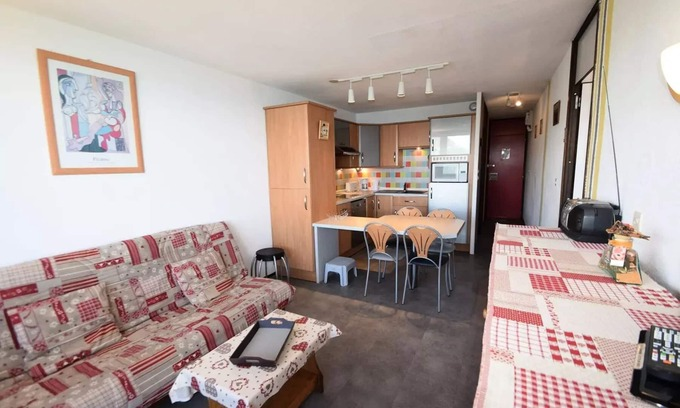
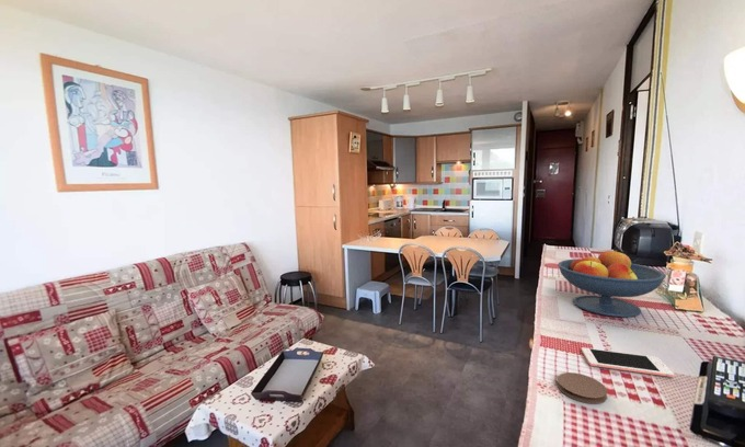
+ cell phone [581,346,675,378]
+ fruit bowl [557,249,667,318]
+ coaster [557,371,608,404]
